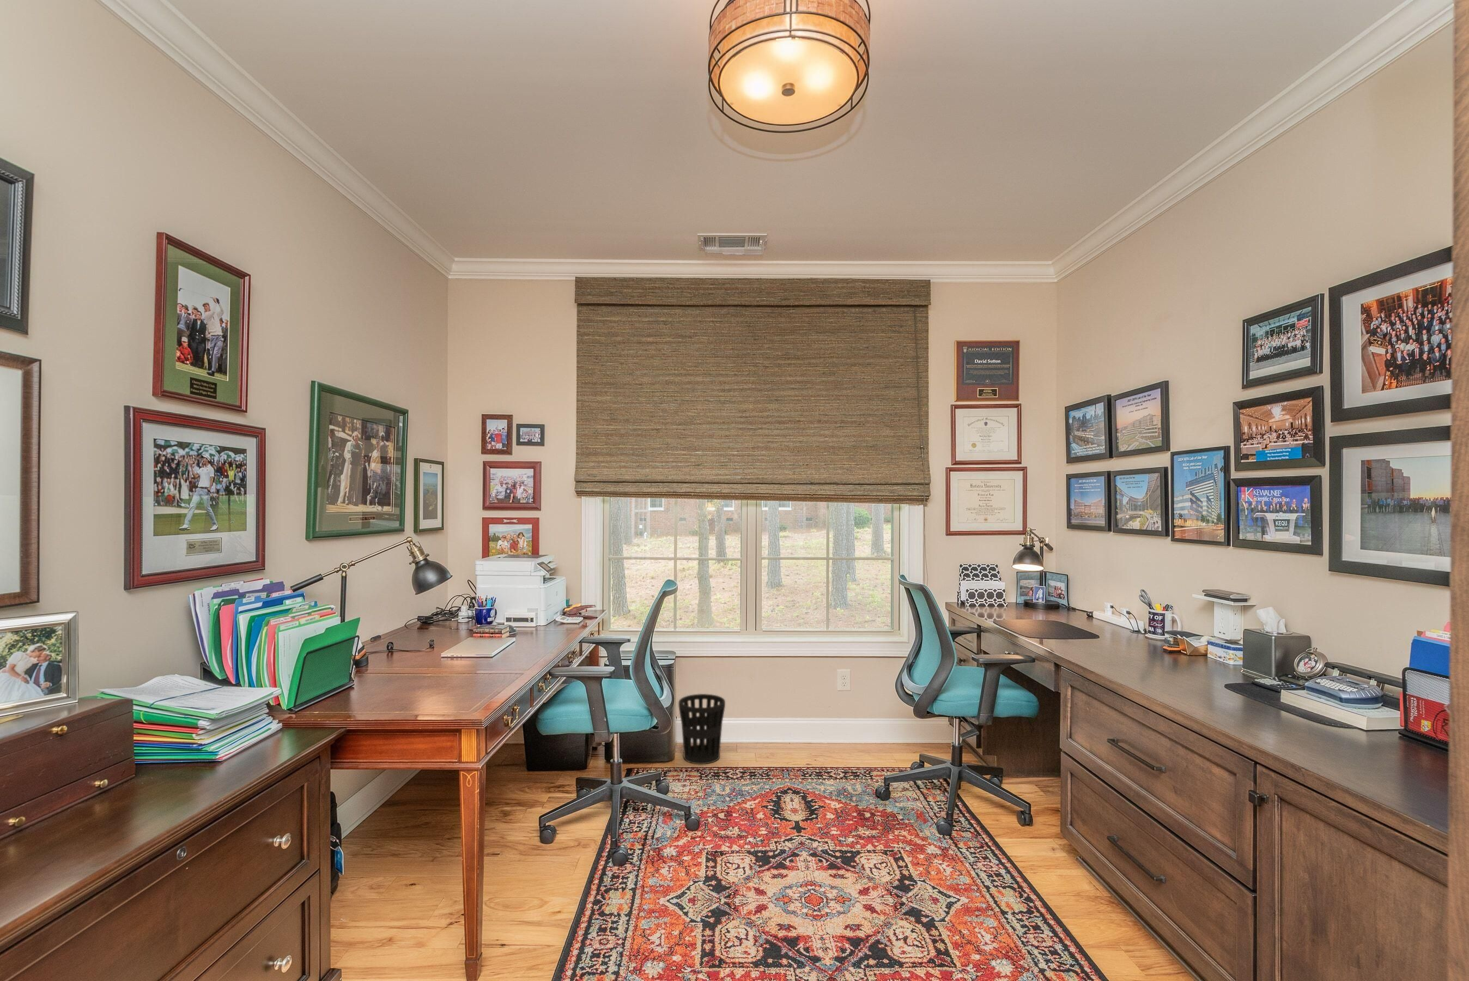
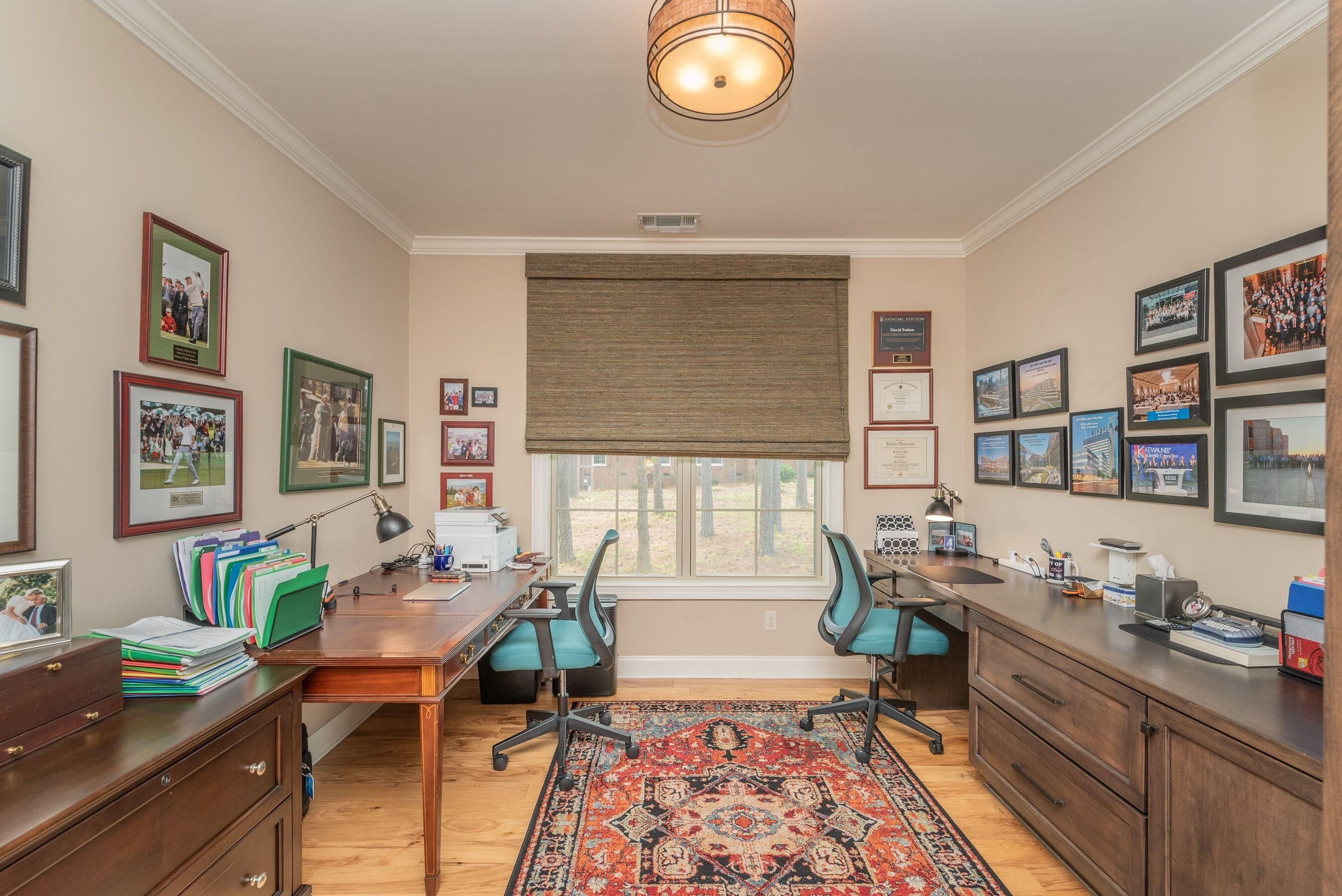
- wastebasket [678,693,726,764]
